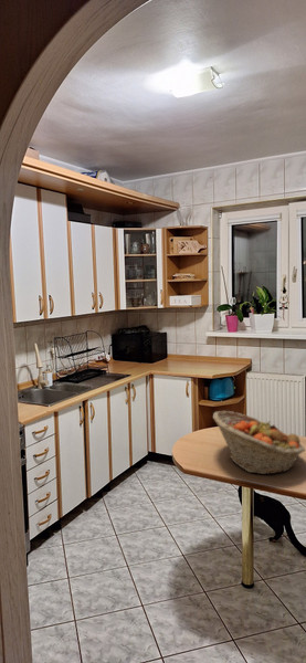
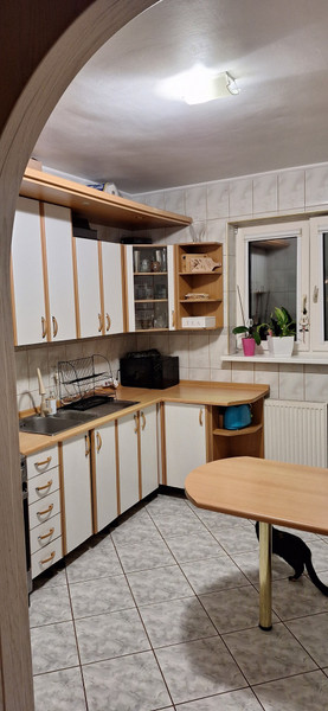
- fruit basket [212,410,306,475]
